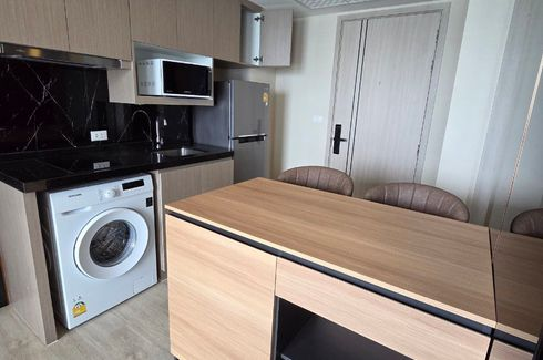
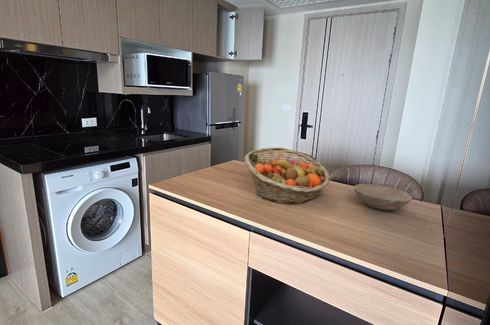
+ fruit basket [243,147,331,205]
+ bowl [353,183,413,211]
